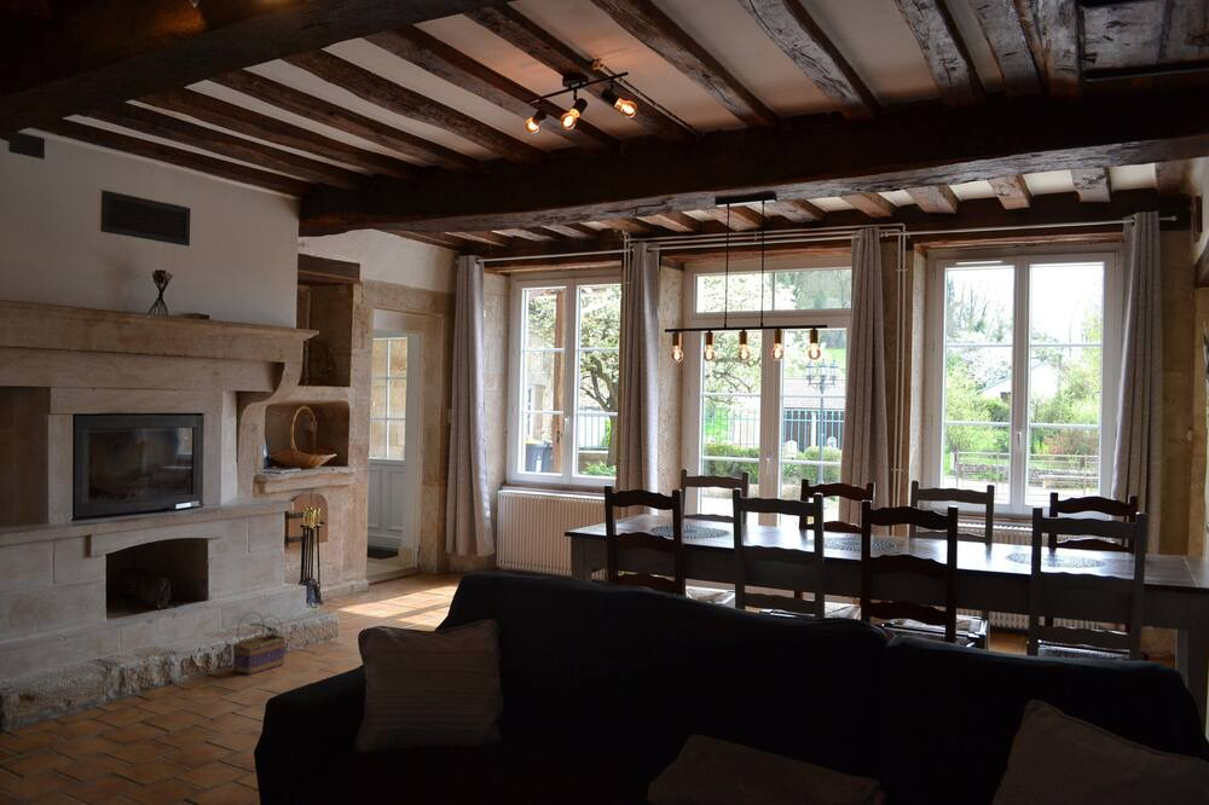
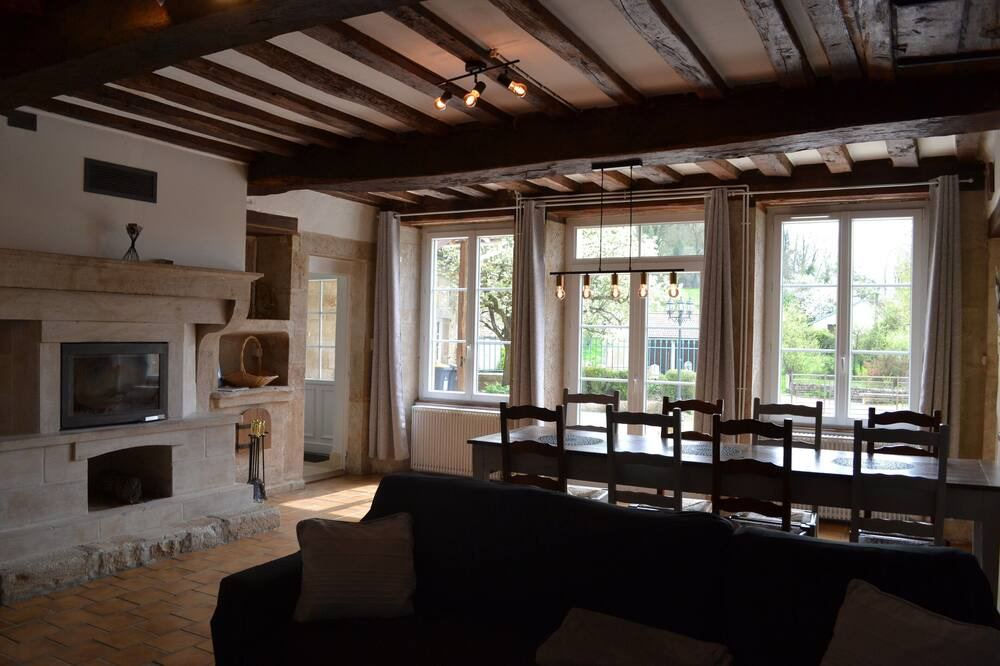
- basket [231,610,287,676]
